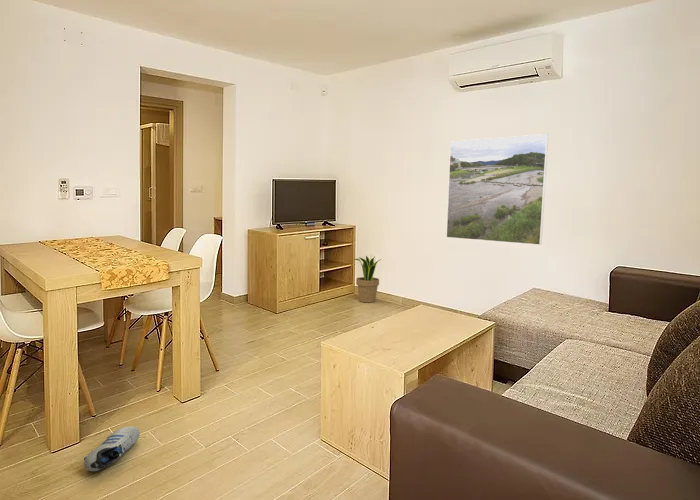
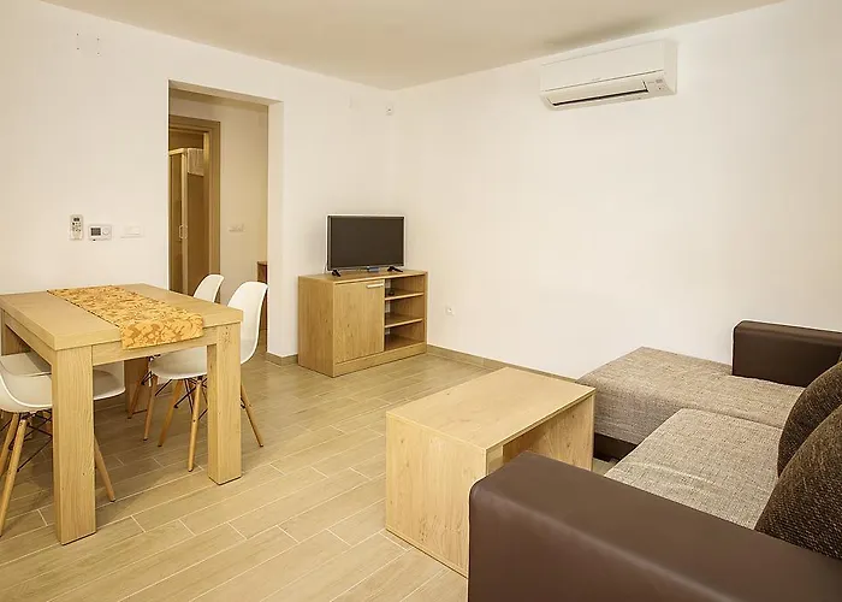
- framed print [445,133,549,246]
- soccer cleat [83,425,141,472]
- potted plant [353,255,383,304]
